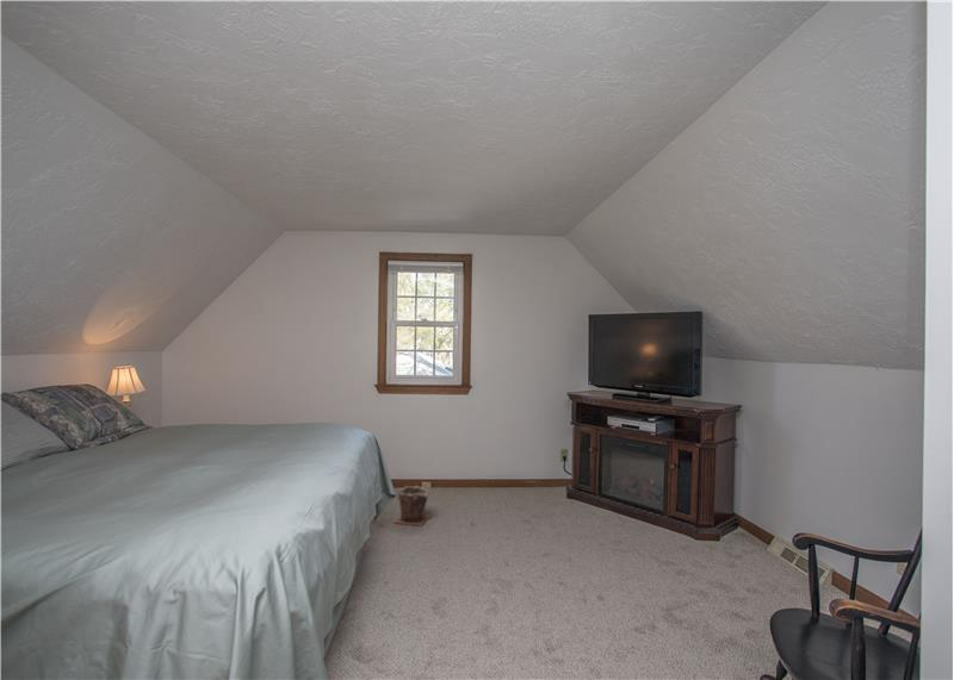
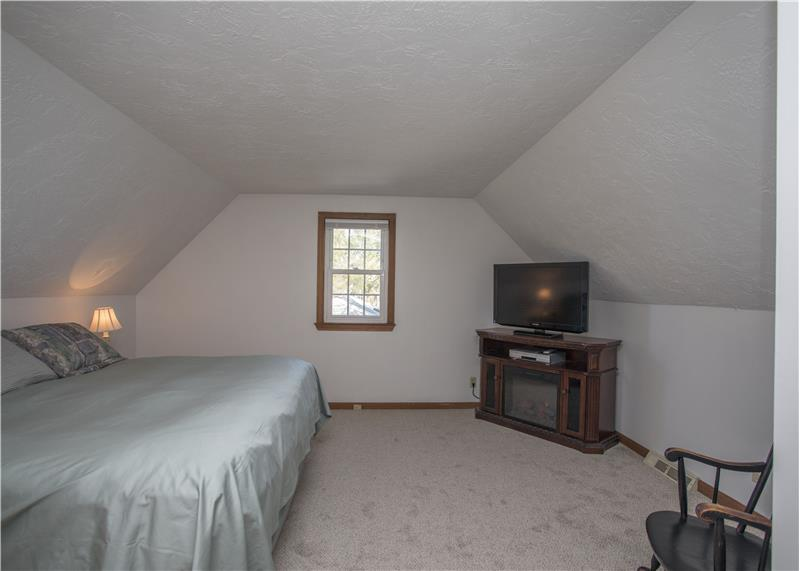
- plant pot [394,485,433,528]
